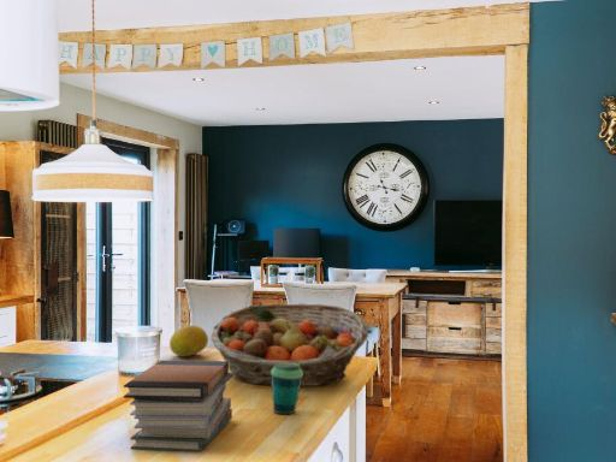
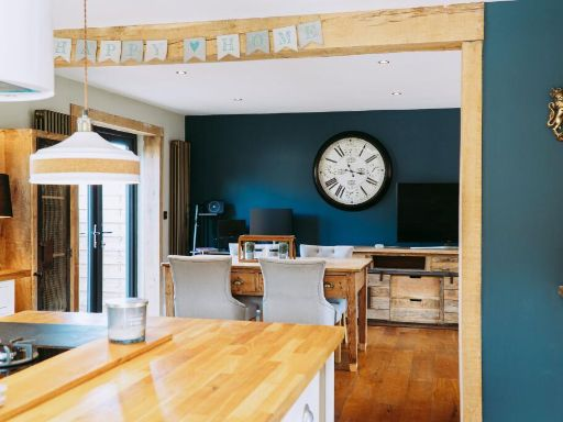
- book stack [123,359,233,454]
- cup [271,363,303,415]
- fruit [168,324,209,357]
- fruit basket [209,302,369,387]
